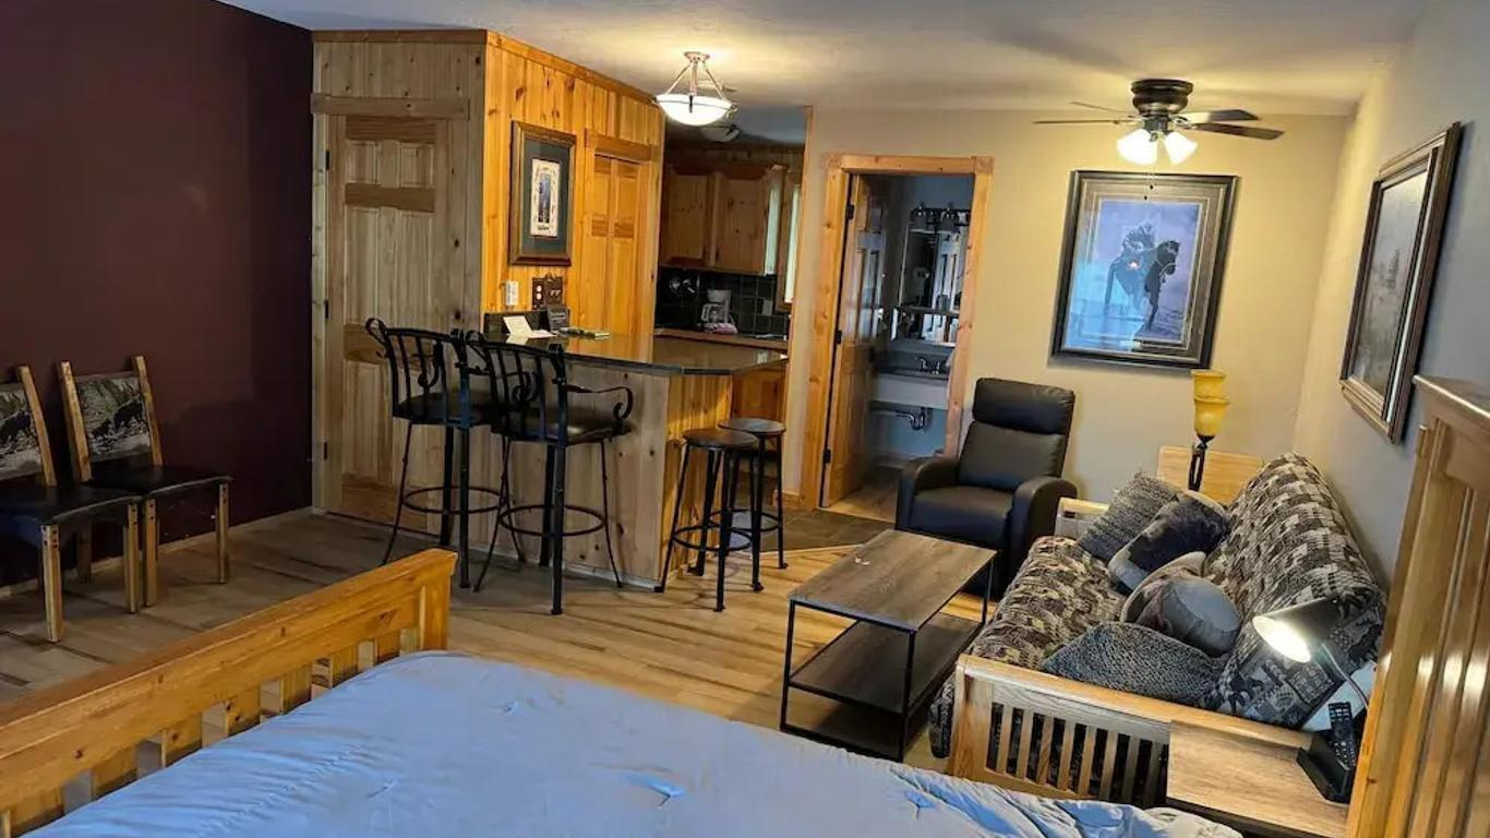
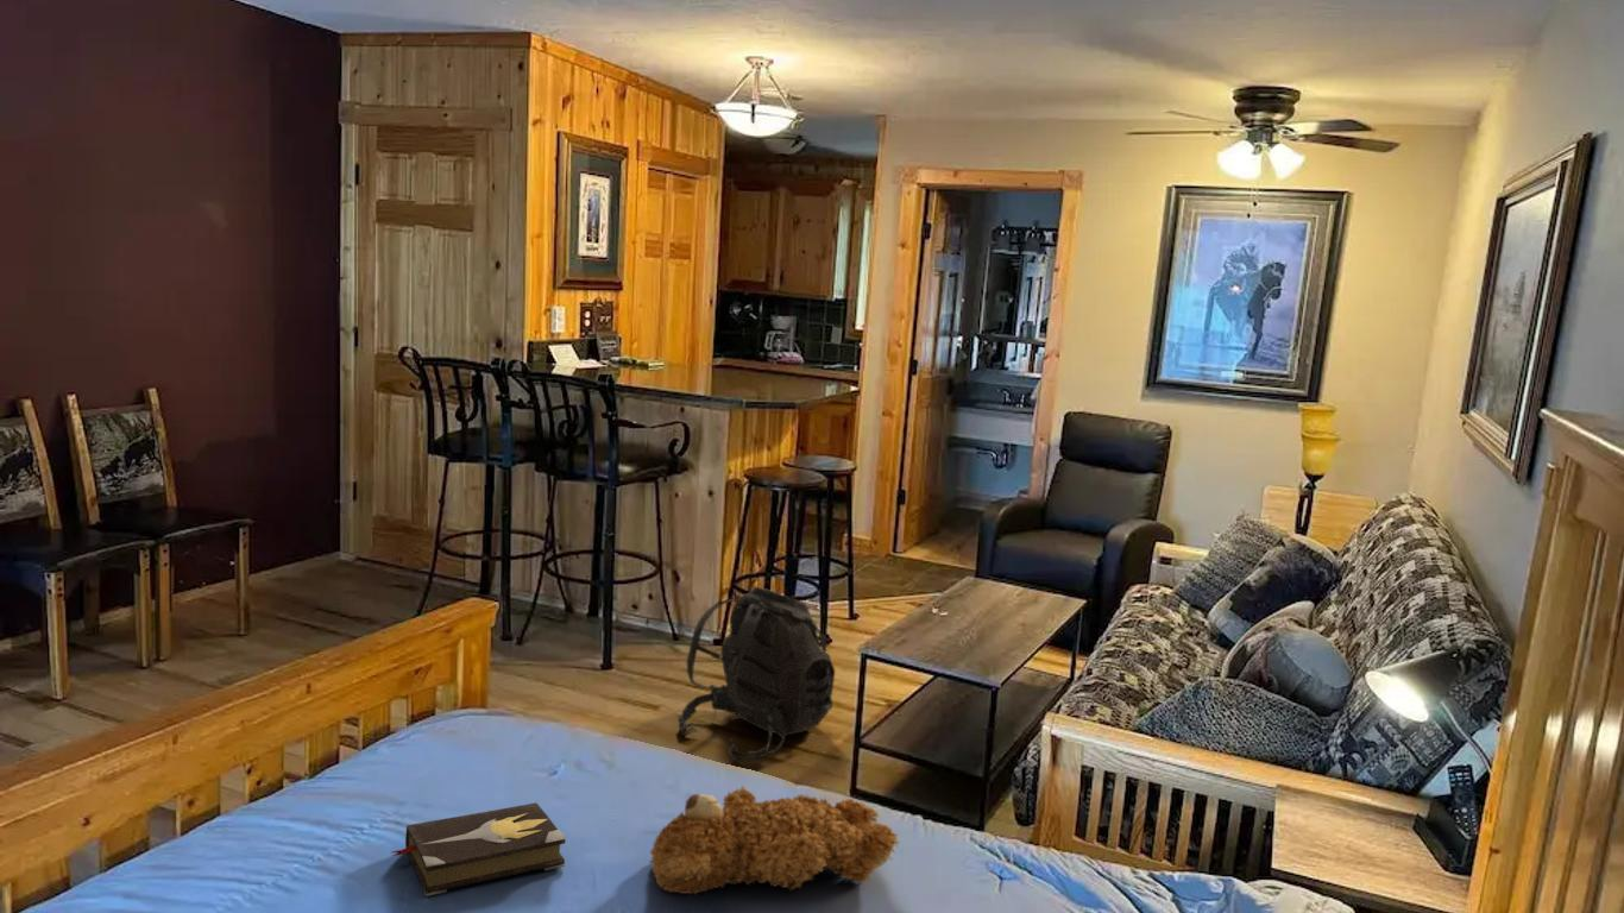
+ backpack [676,585,836,763]
+ teddy bear [648,785,900,895]
+ hardback book [391,801,566,898]
